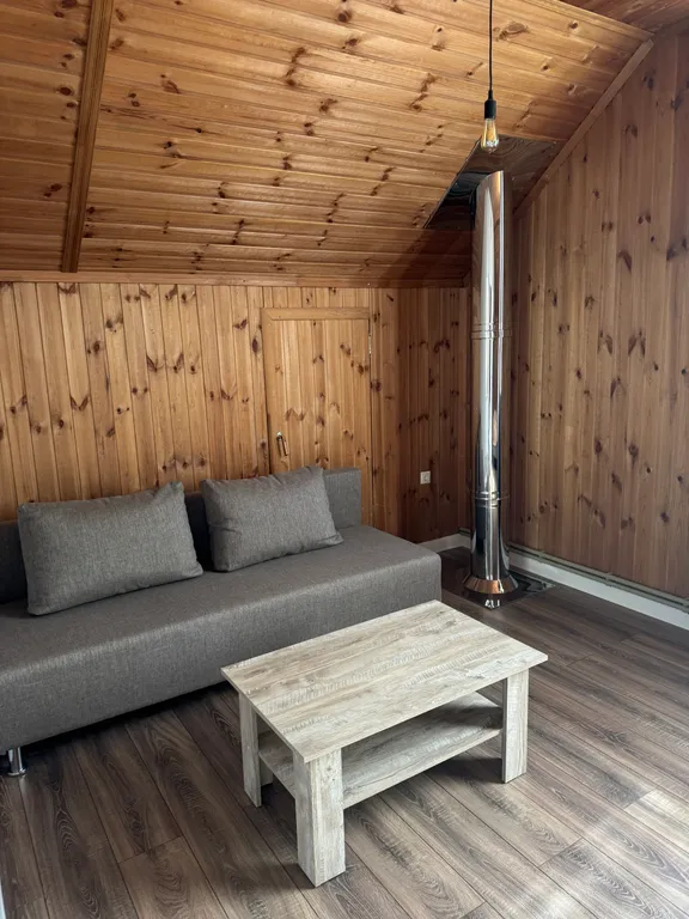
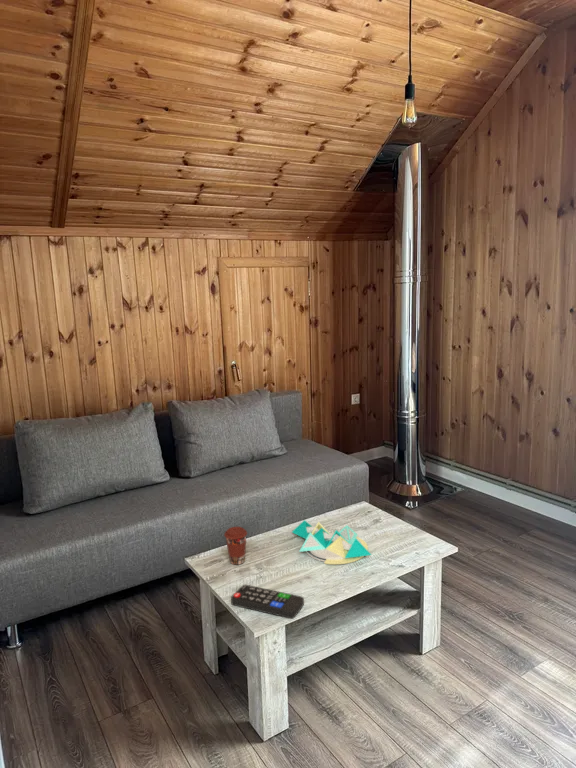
+ coffee cup [223,526,248,566]
+ board game [291,519,372,565]
+ remote control [230,584,305,619]
